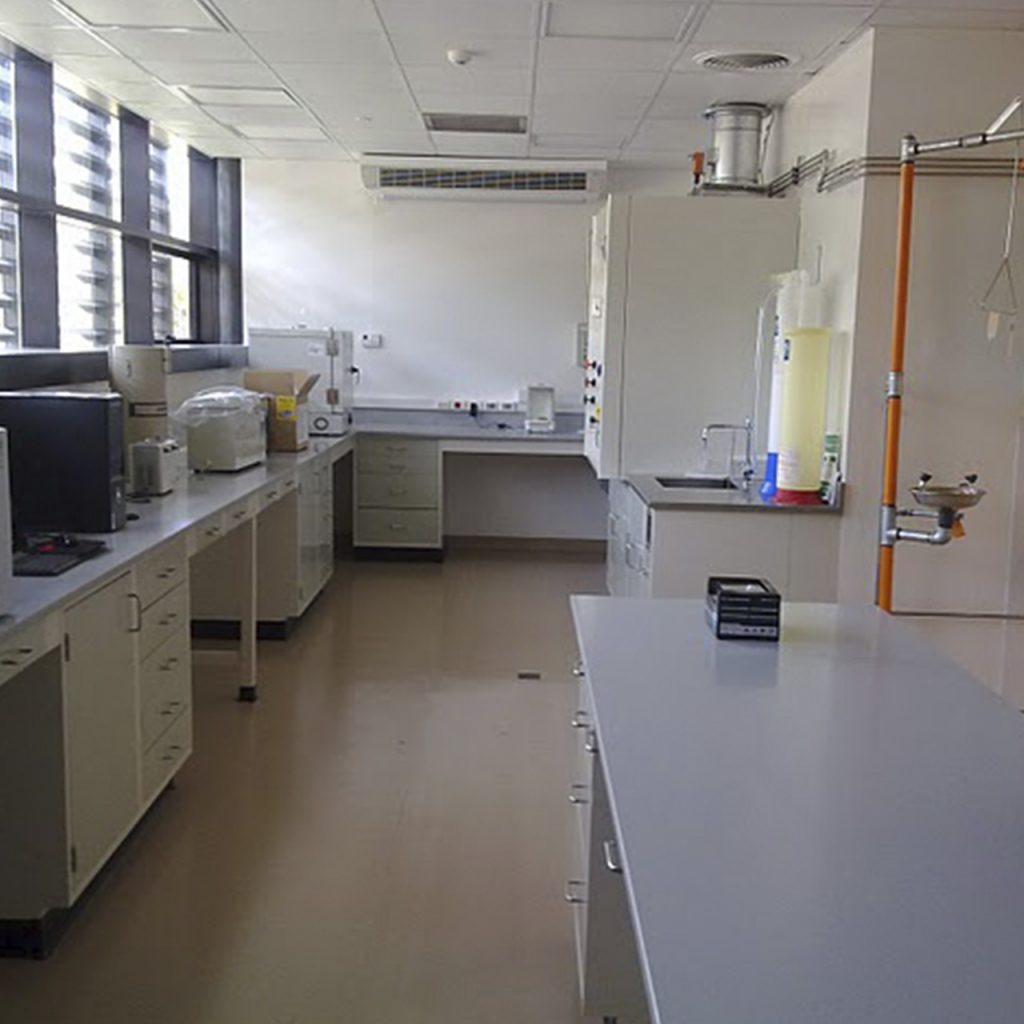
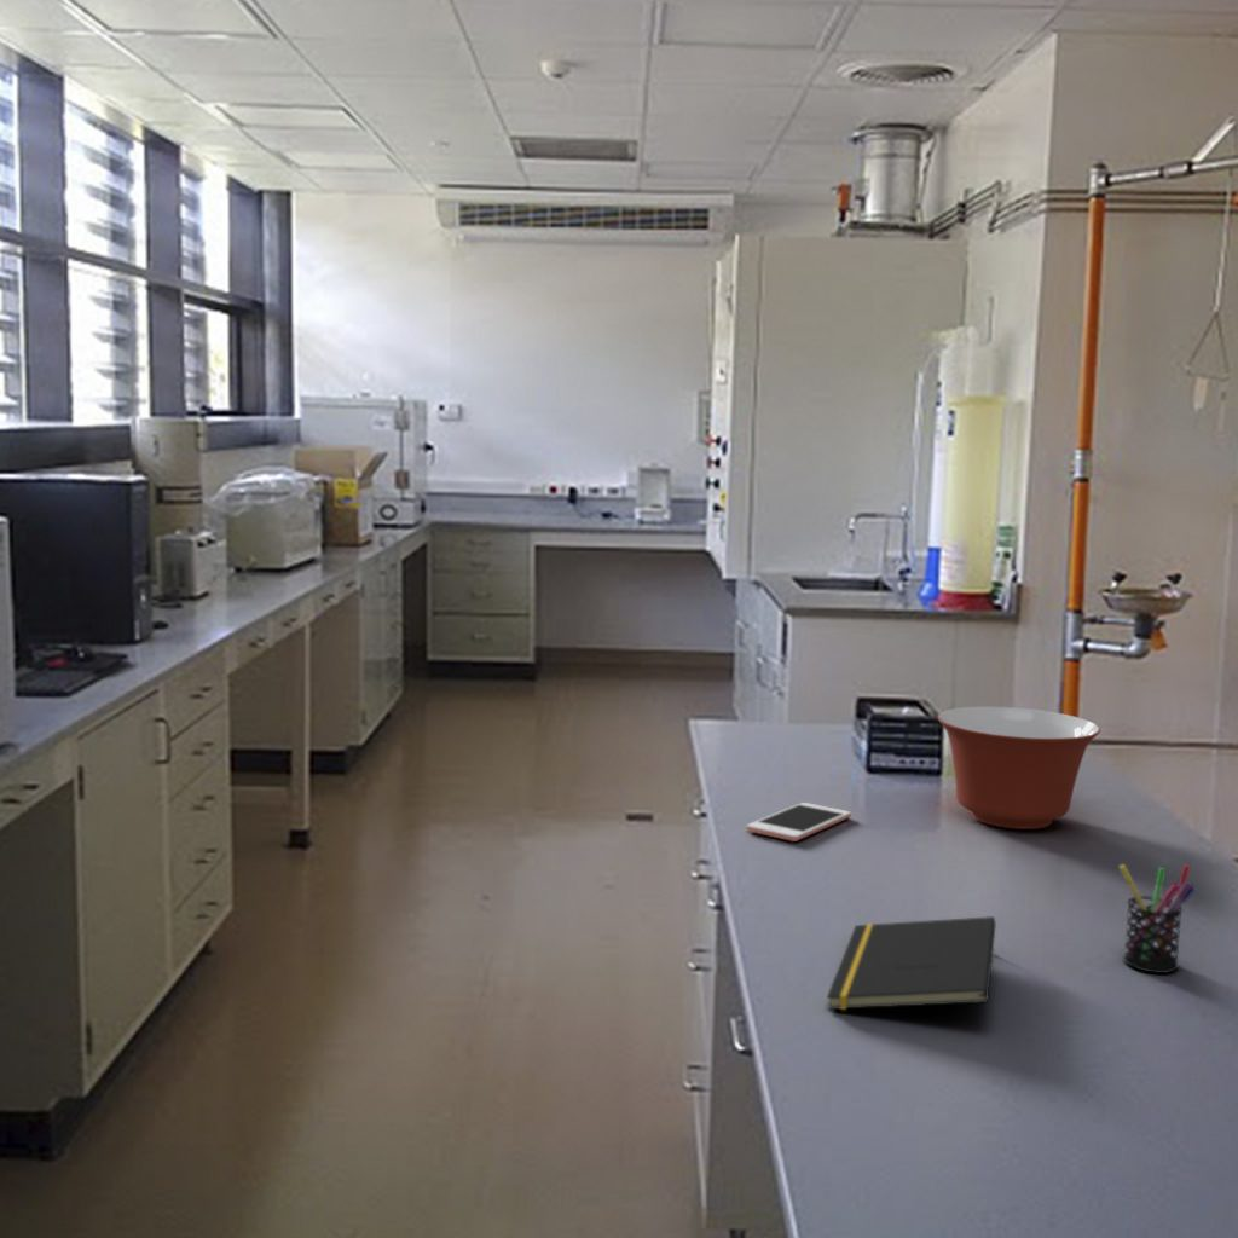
+ notepad [826,915,997,1011]
+ cell phone [746,802,852,843]
+ mixing bowl [937,706,1101,831]
+ pen holder [1118,863,1197,974]
